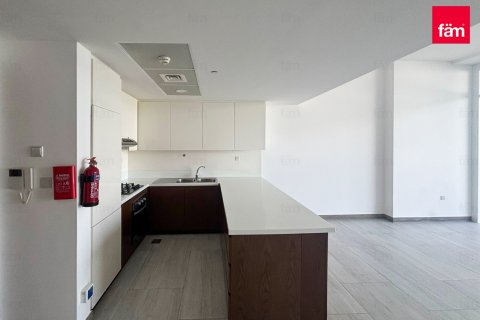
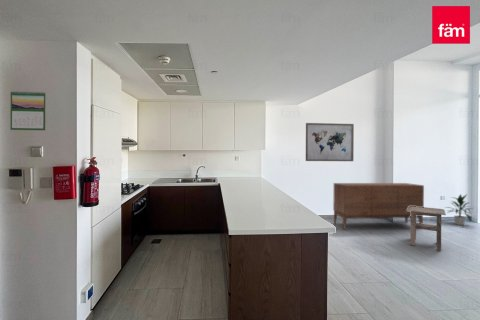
+ sideboard [332,182,425,231]
+ calendar [9,90,47,131]
+ wall art [305,122,355,162]
+ indoor plant [444,193,473,226]
+ side table [407,206,447,251]
